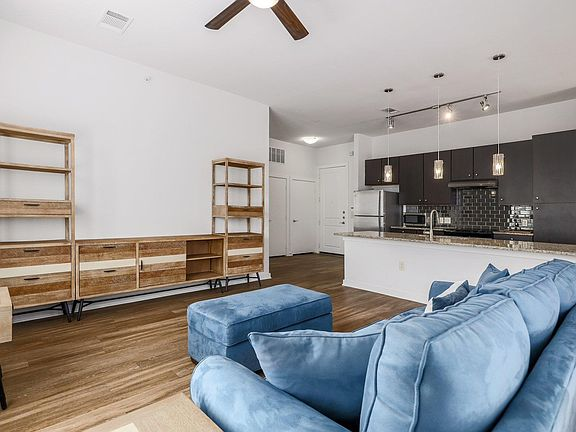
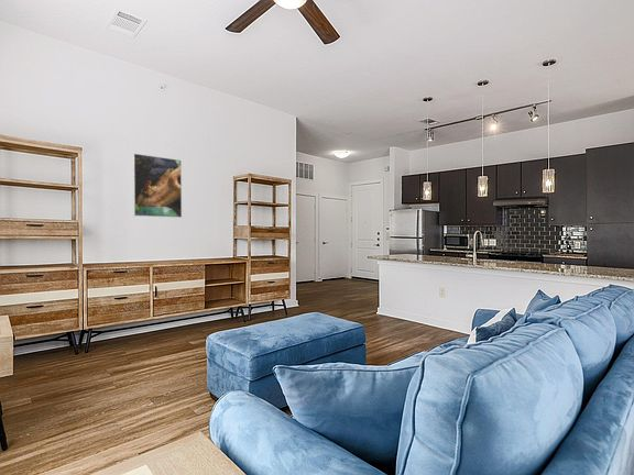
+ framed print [132,153,183,219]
